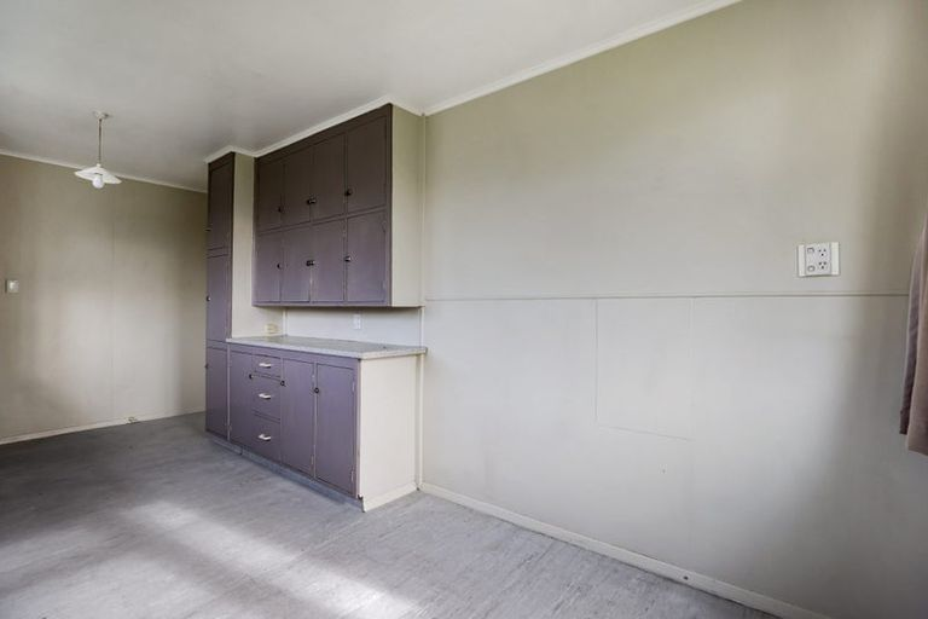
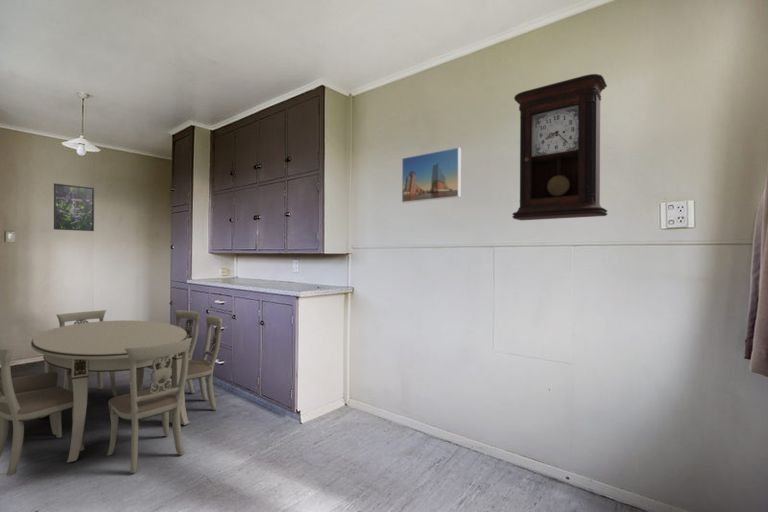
+ pendulum clock [511,73,608,221]
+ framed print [53,182,95,232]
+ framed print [401,146,462,204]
+ dining table [0,309,223,476]
